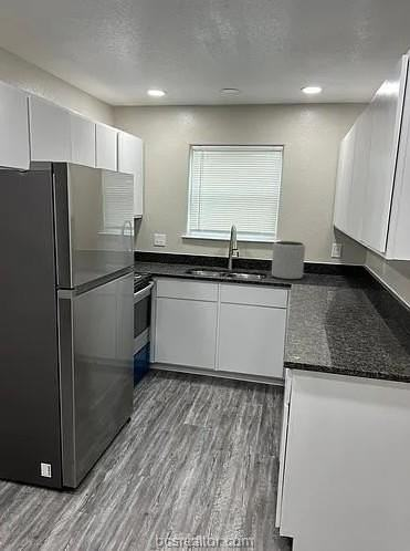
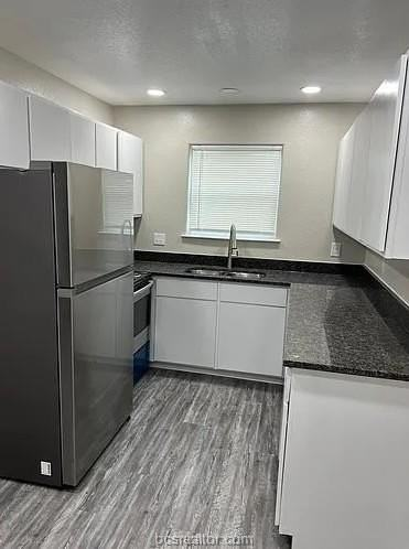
- plant pot [271,240,306,281]
